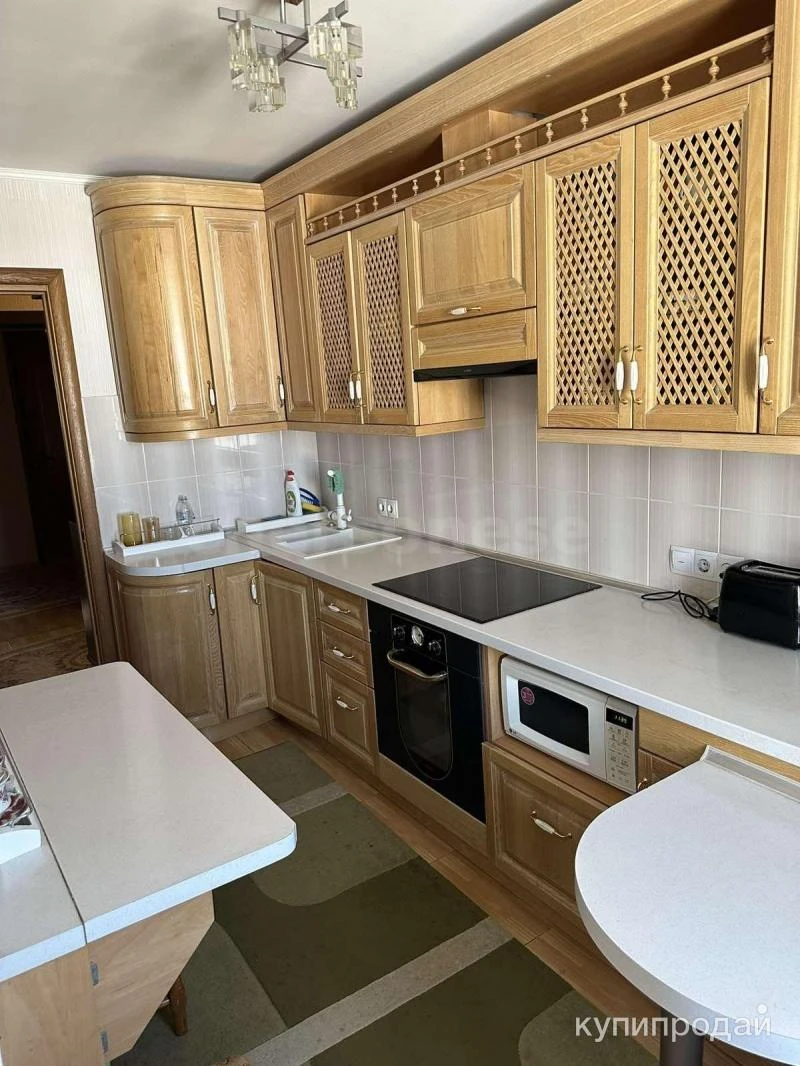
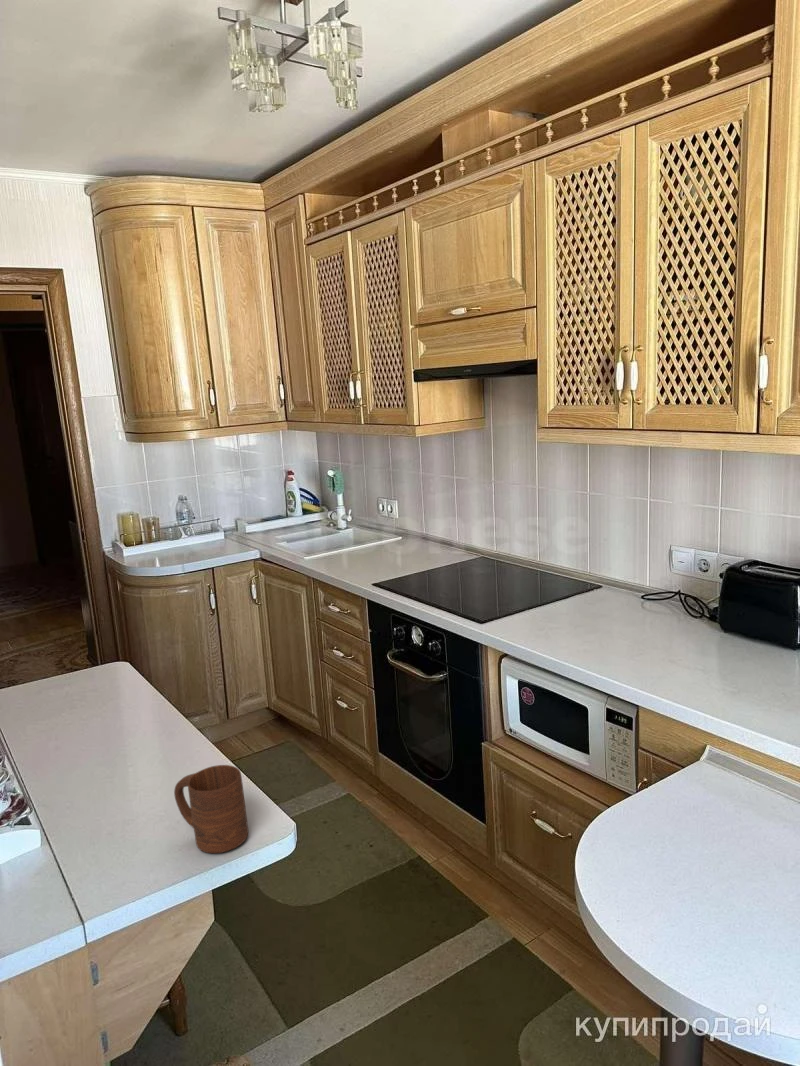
+ cup [173,764,249,854]
